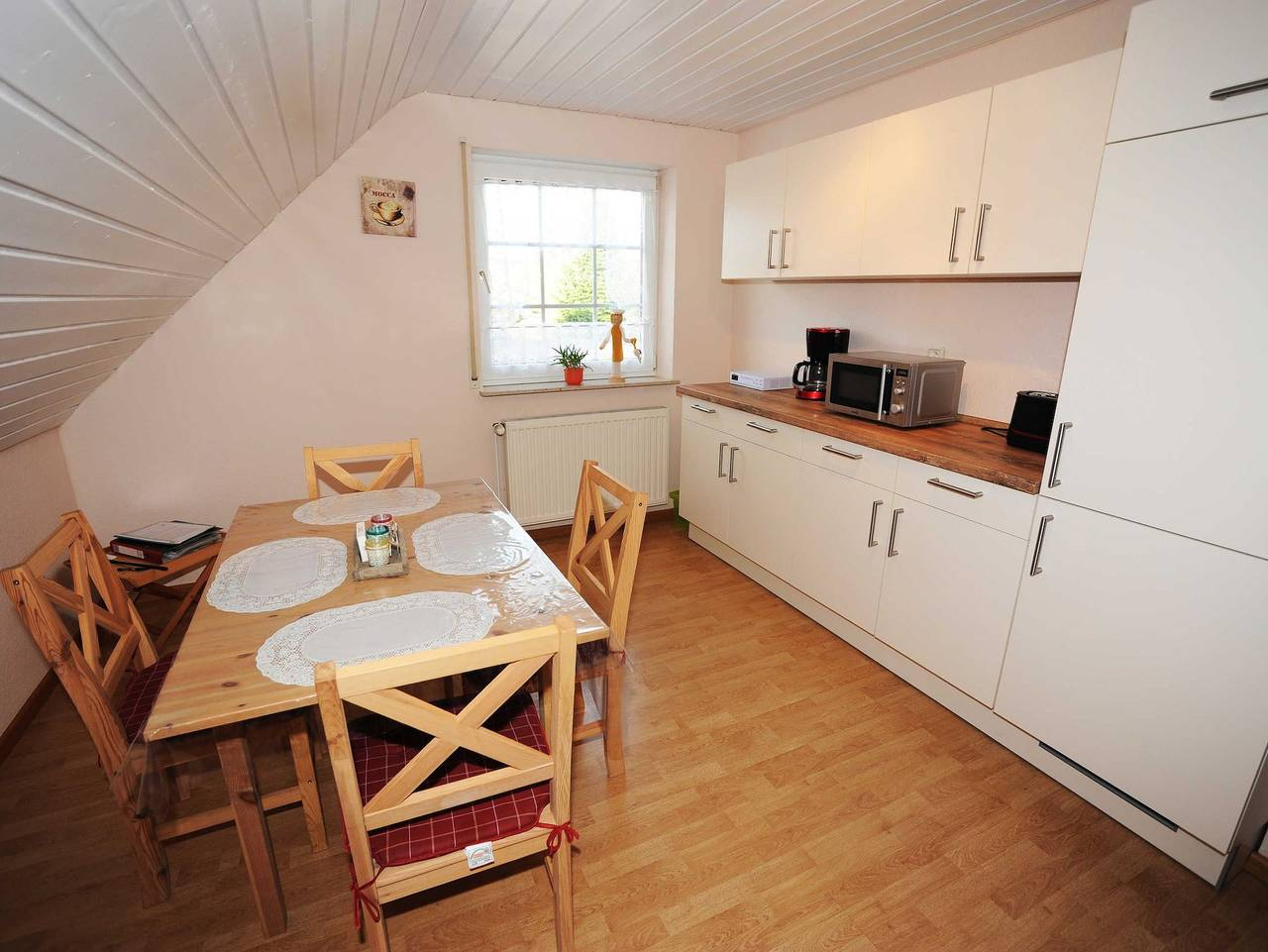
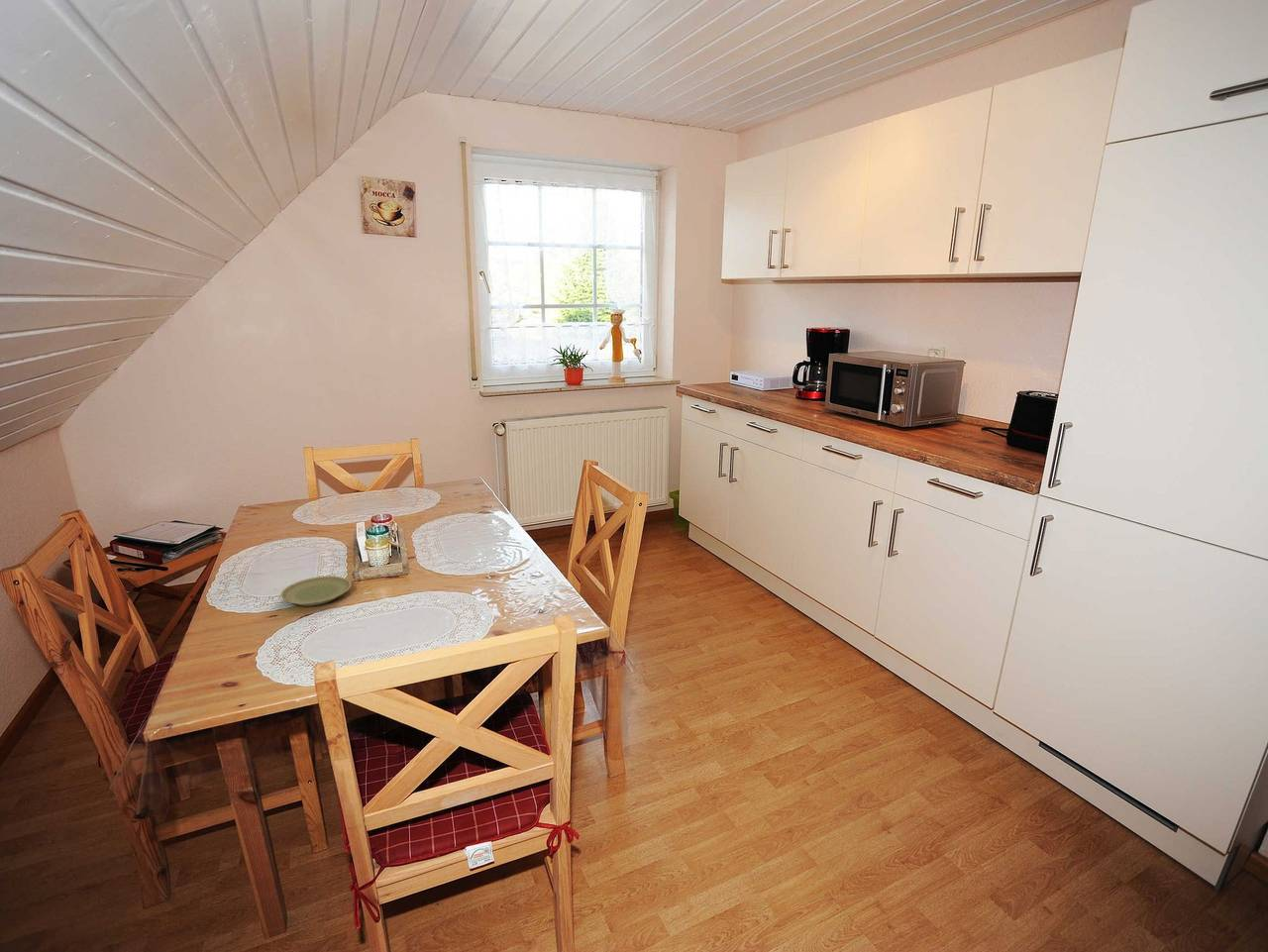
+ plate [279,575,353,606]
